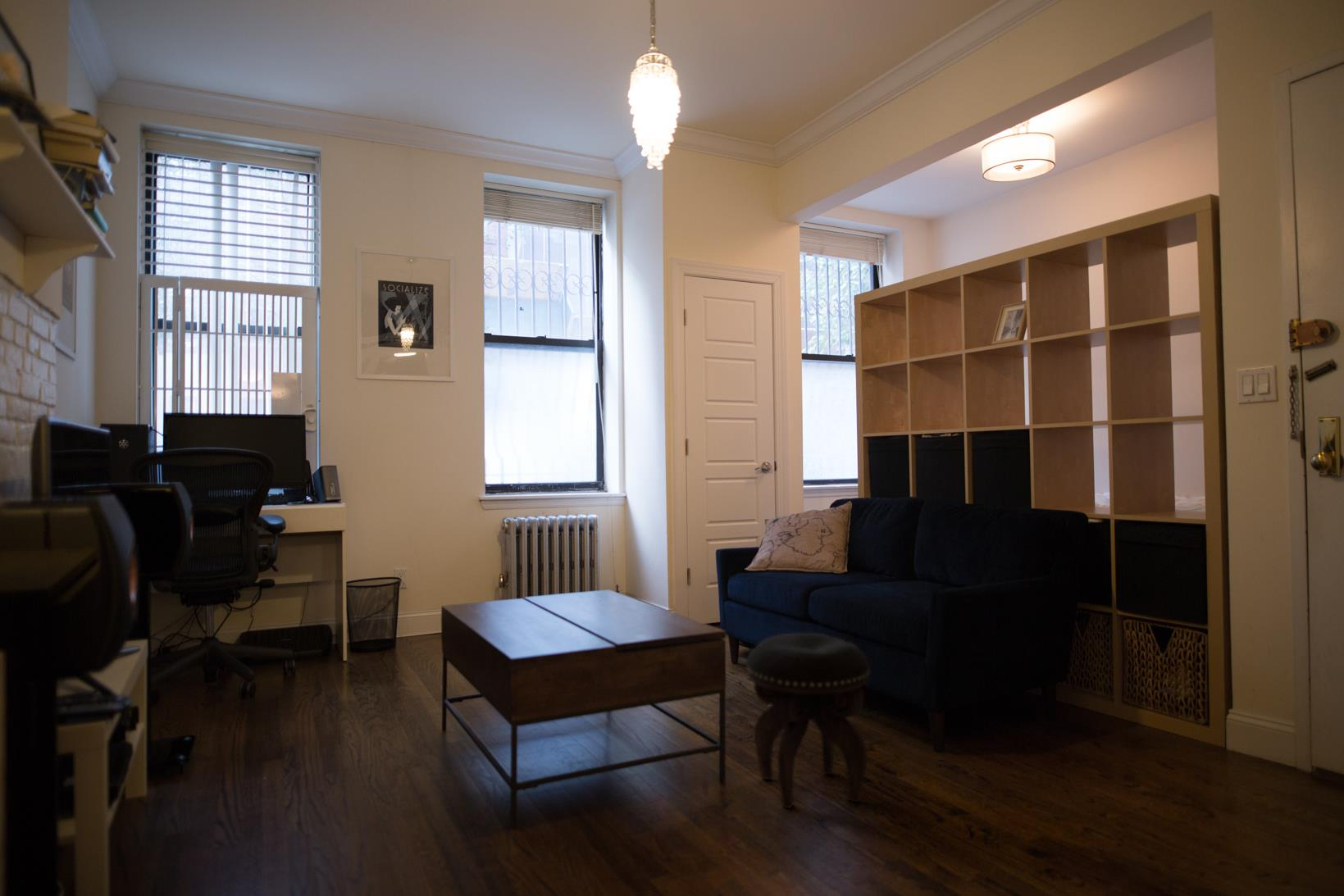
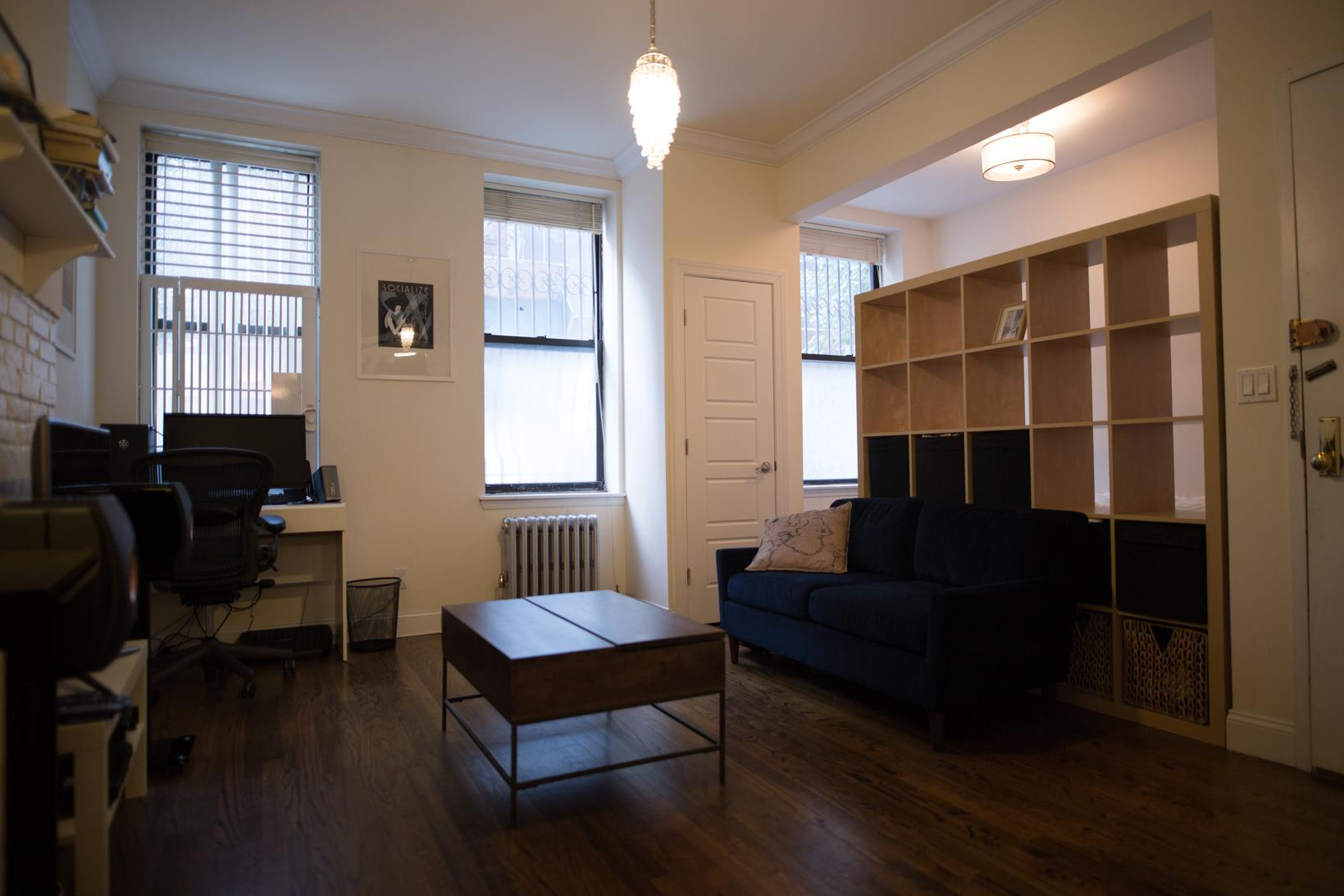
- footstool [746,632,870,809]
